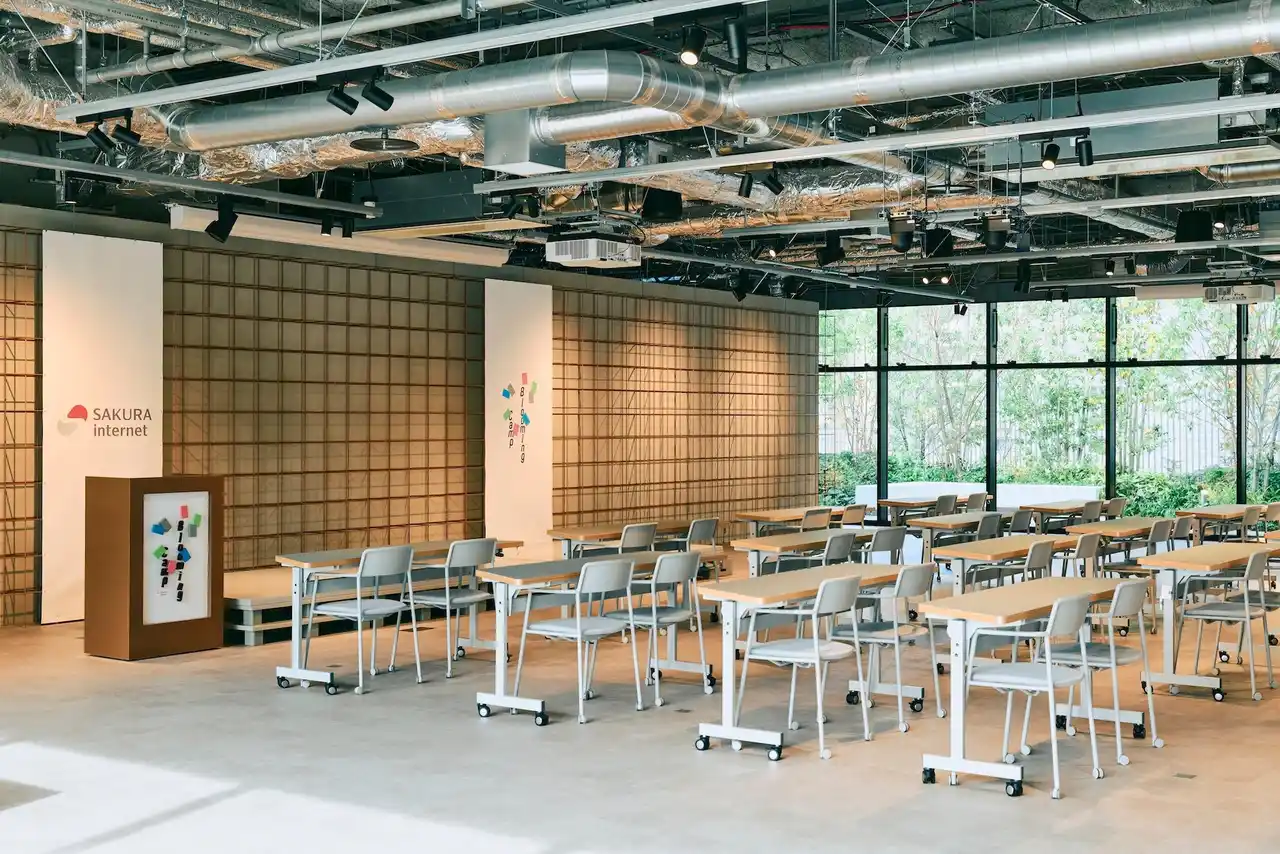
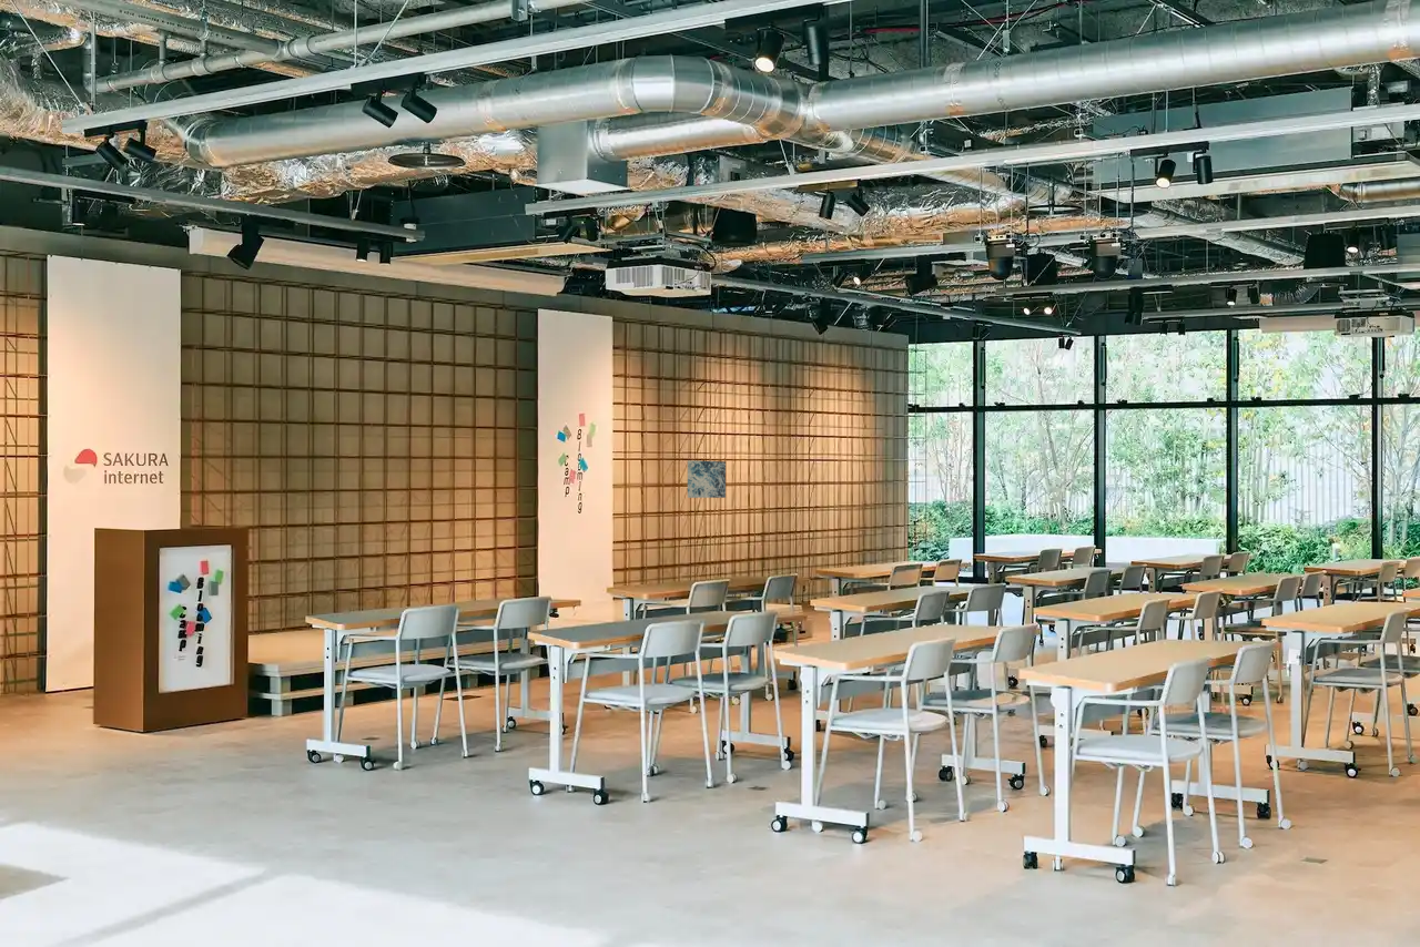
+ wall art [687,459,727,499]
